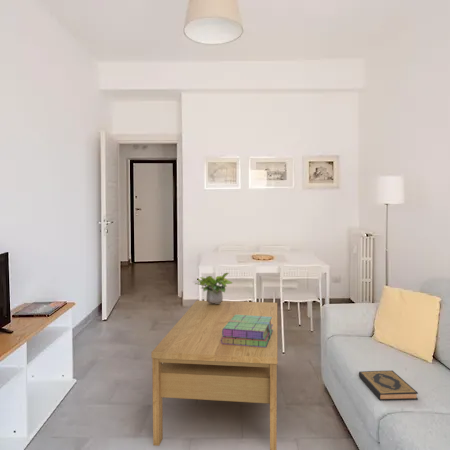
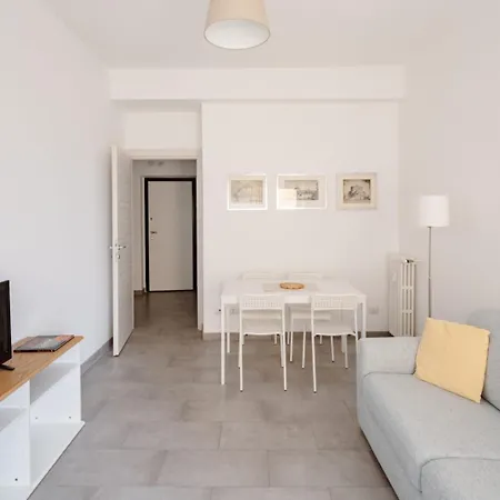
- coffee table [151,300,278,450]
- stack of books [221,315,273,347]
- hardback book [358,370,419,401]
- potted plant [194,272,233,304]
